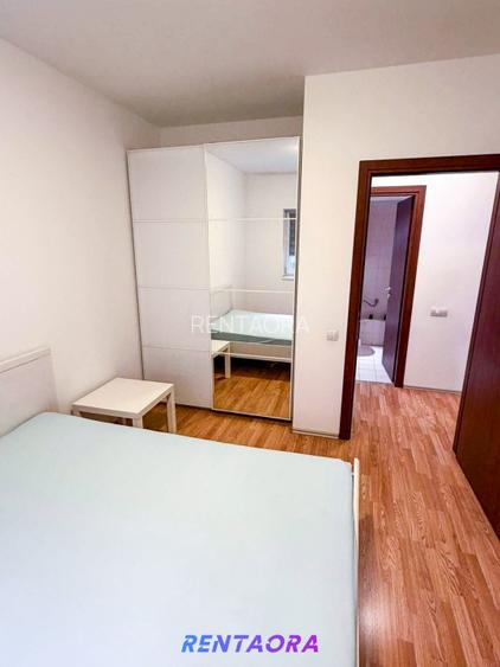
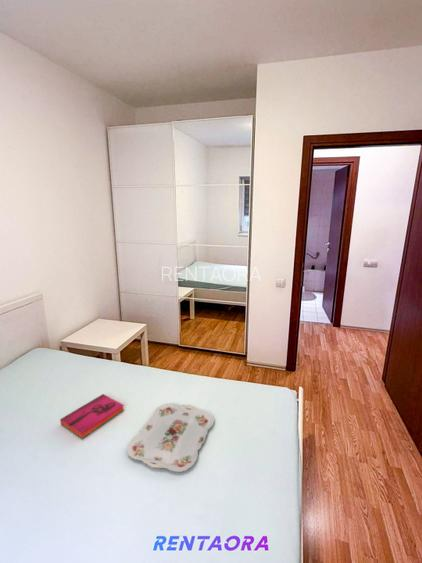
+ hardback book [59,393,125,440]
+ serving tray [126,402,215,473]
